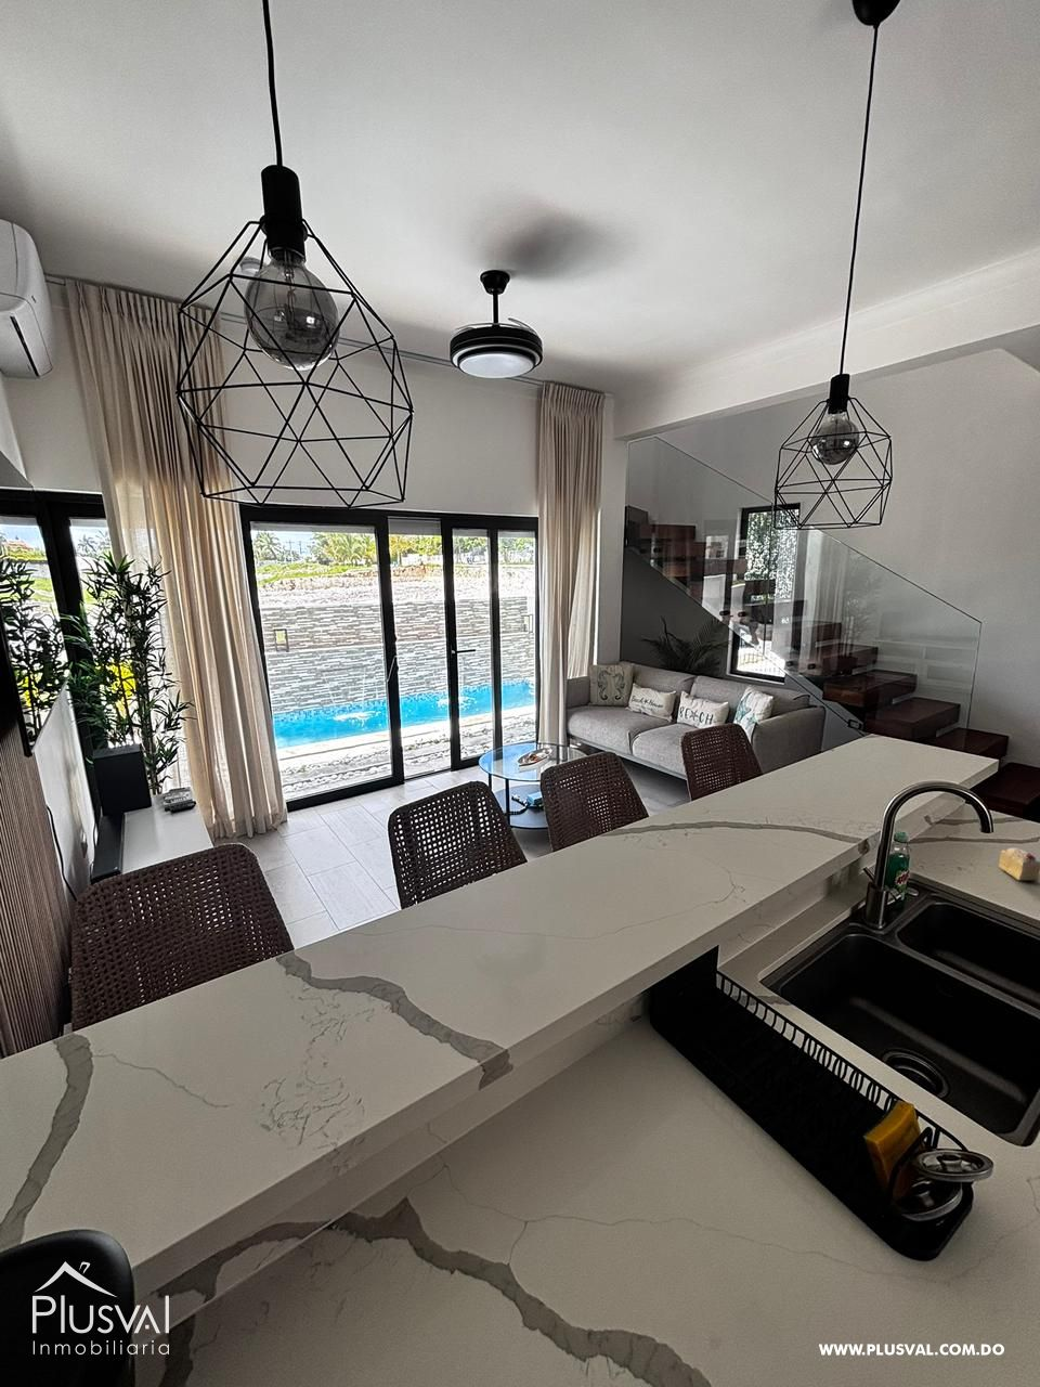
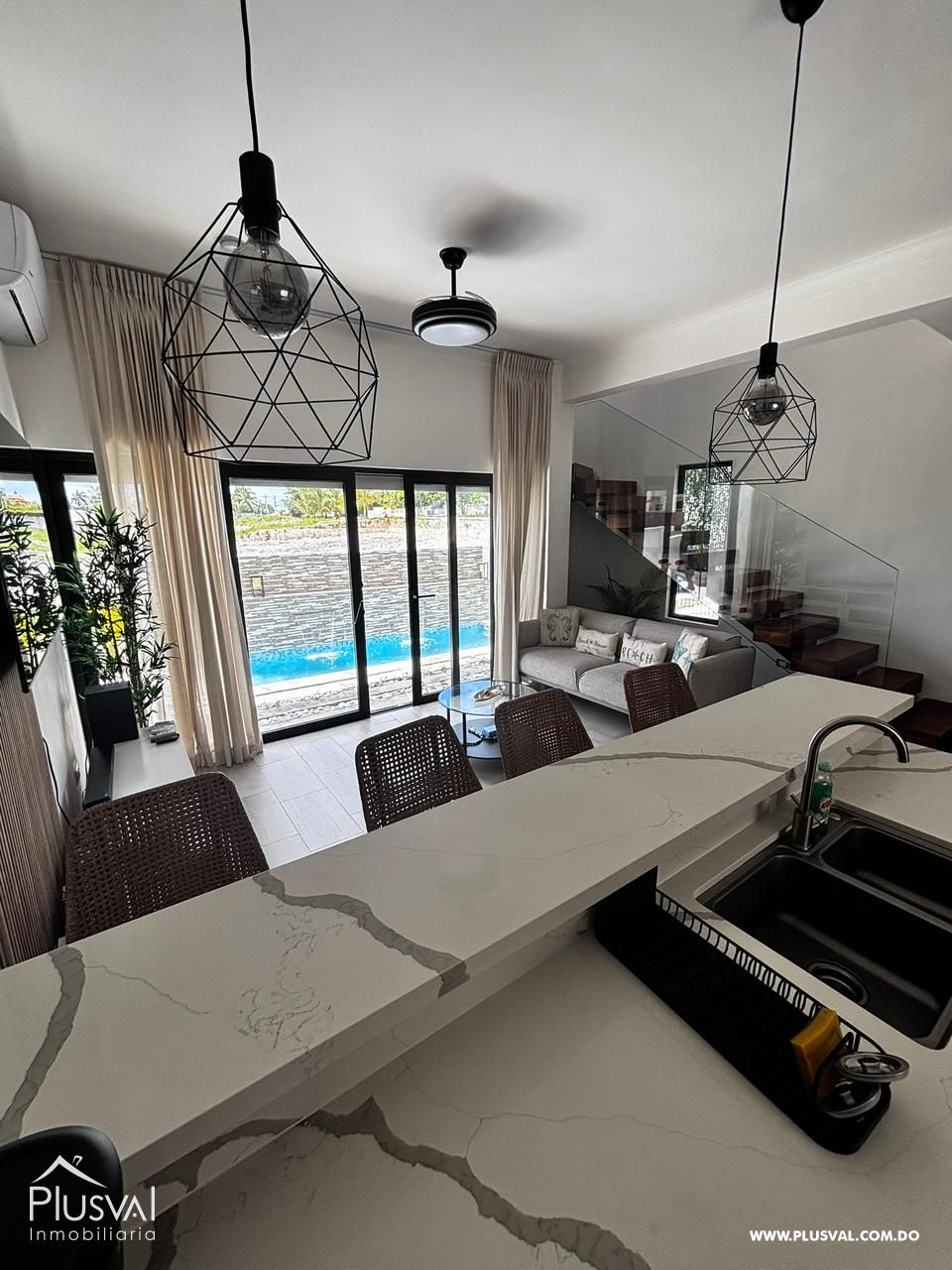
- cake slice [997,847,1040,882]
